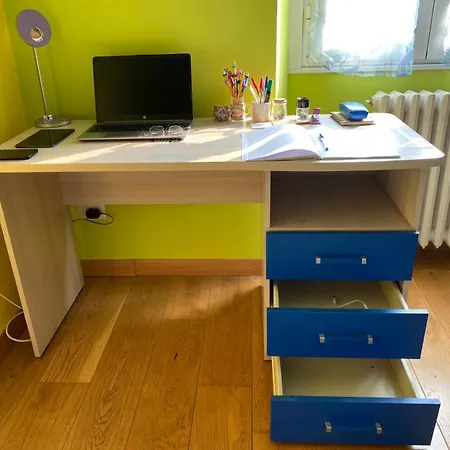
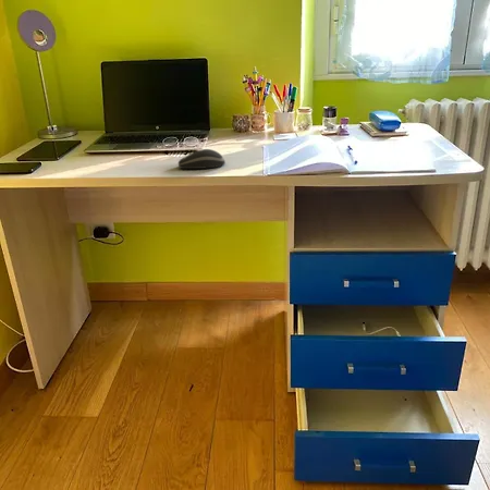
+ computer mouse [177,148,226,170]
